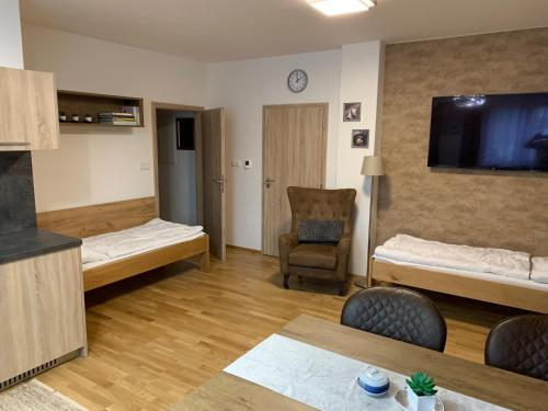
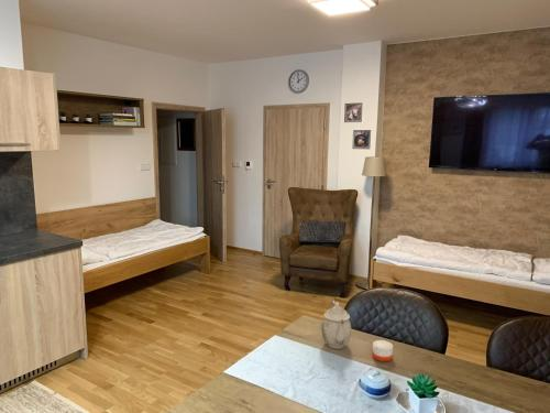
+ teapot [320,298,352,349]
+ candle [372,338,394,362]
